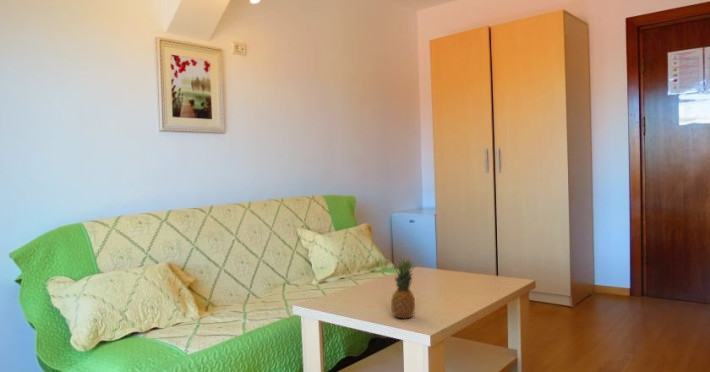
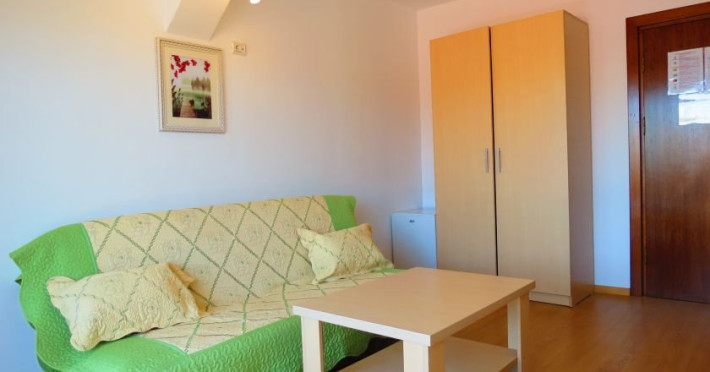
- fruit [390,257,416,320]
